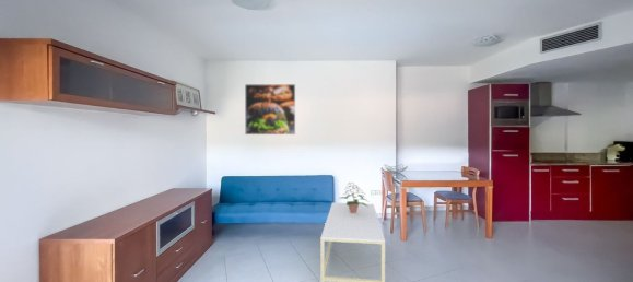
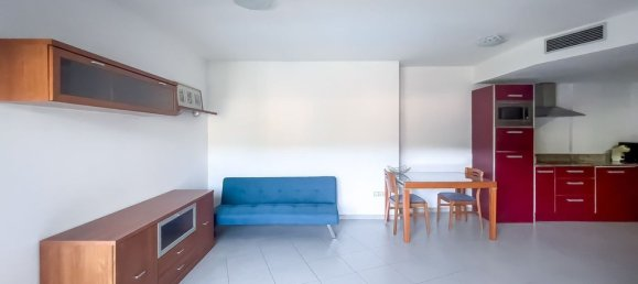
- coffee table [320,202,386,282]
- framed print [244,83,296,136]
- potted plant [337,181,370,214]
